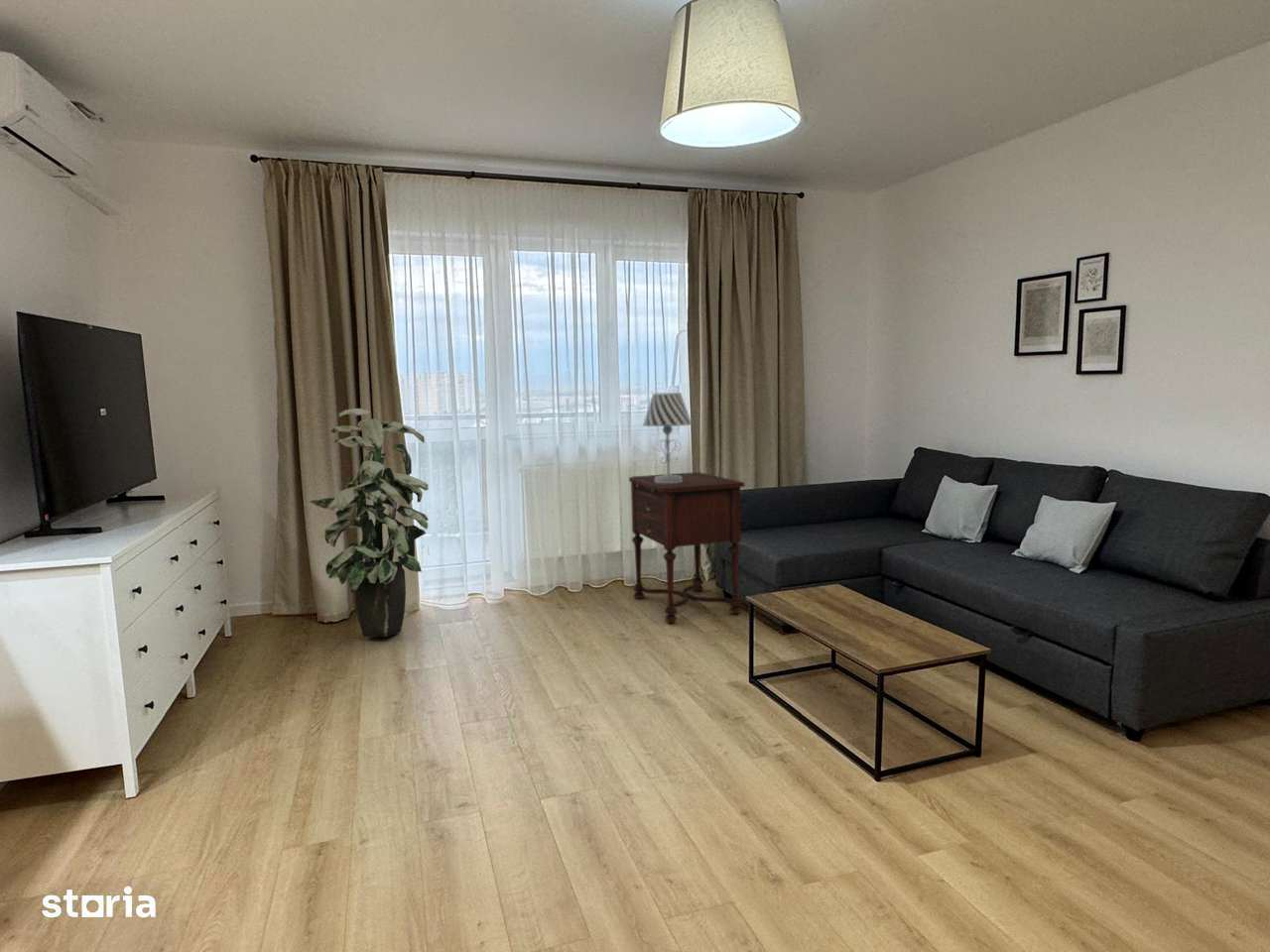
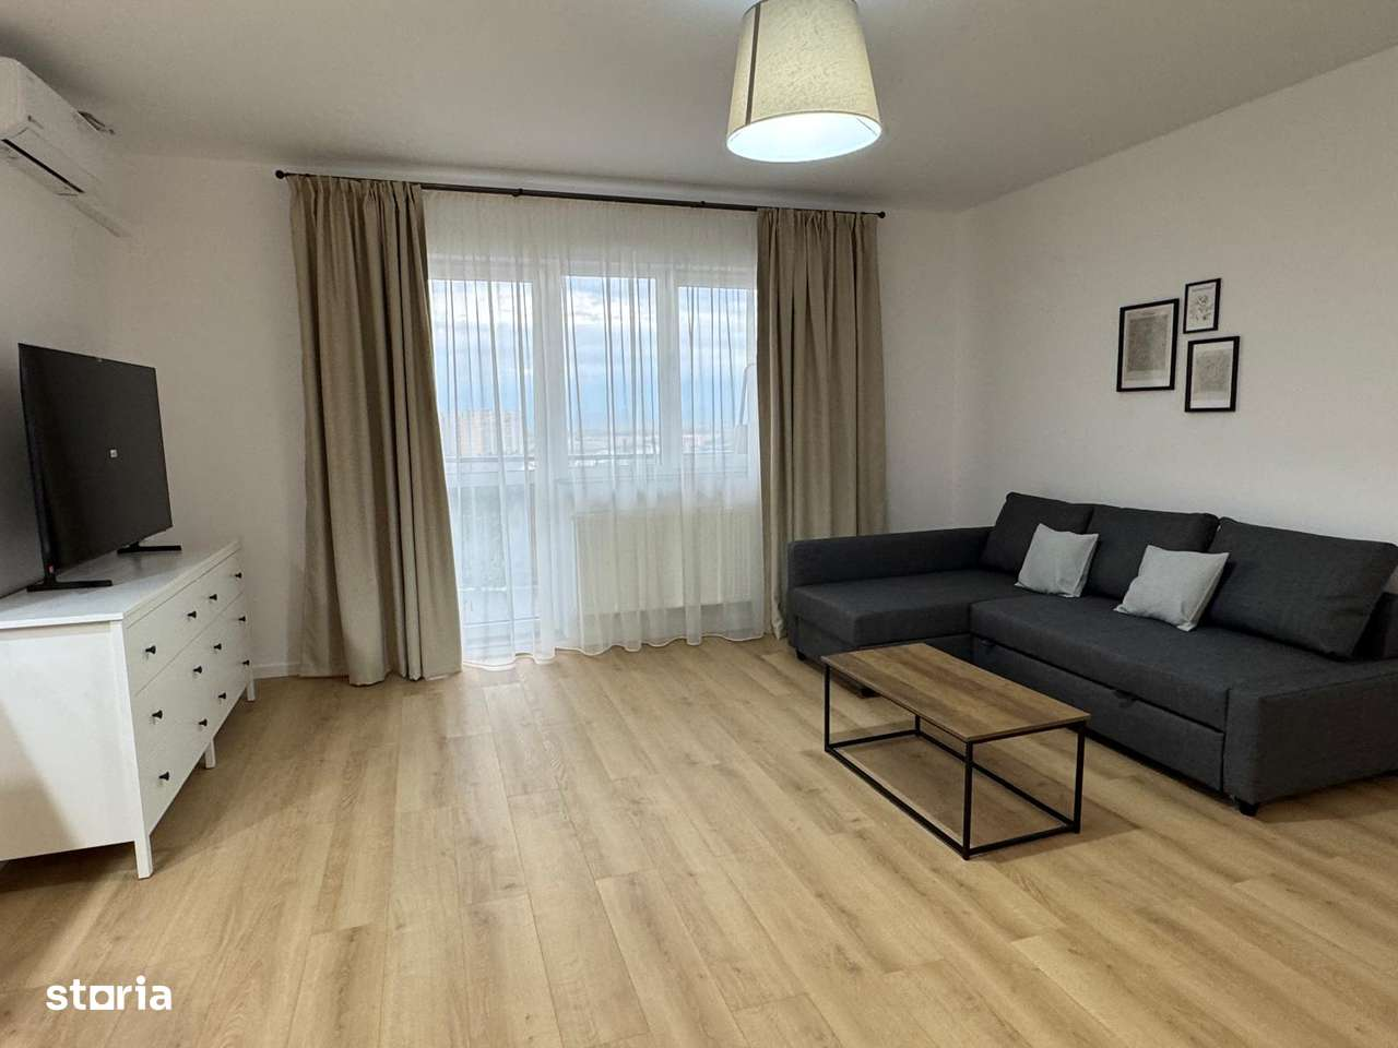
- indoor plant [309,408,430,638]
- table lamp [642,392,693,483]
- side table [628,471,745,624]
